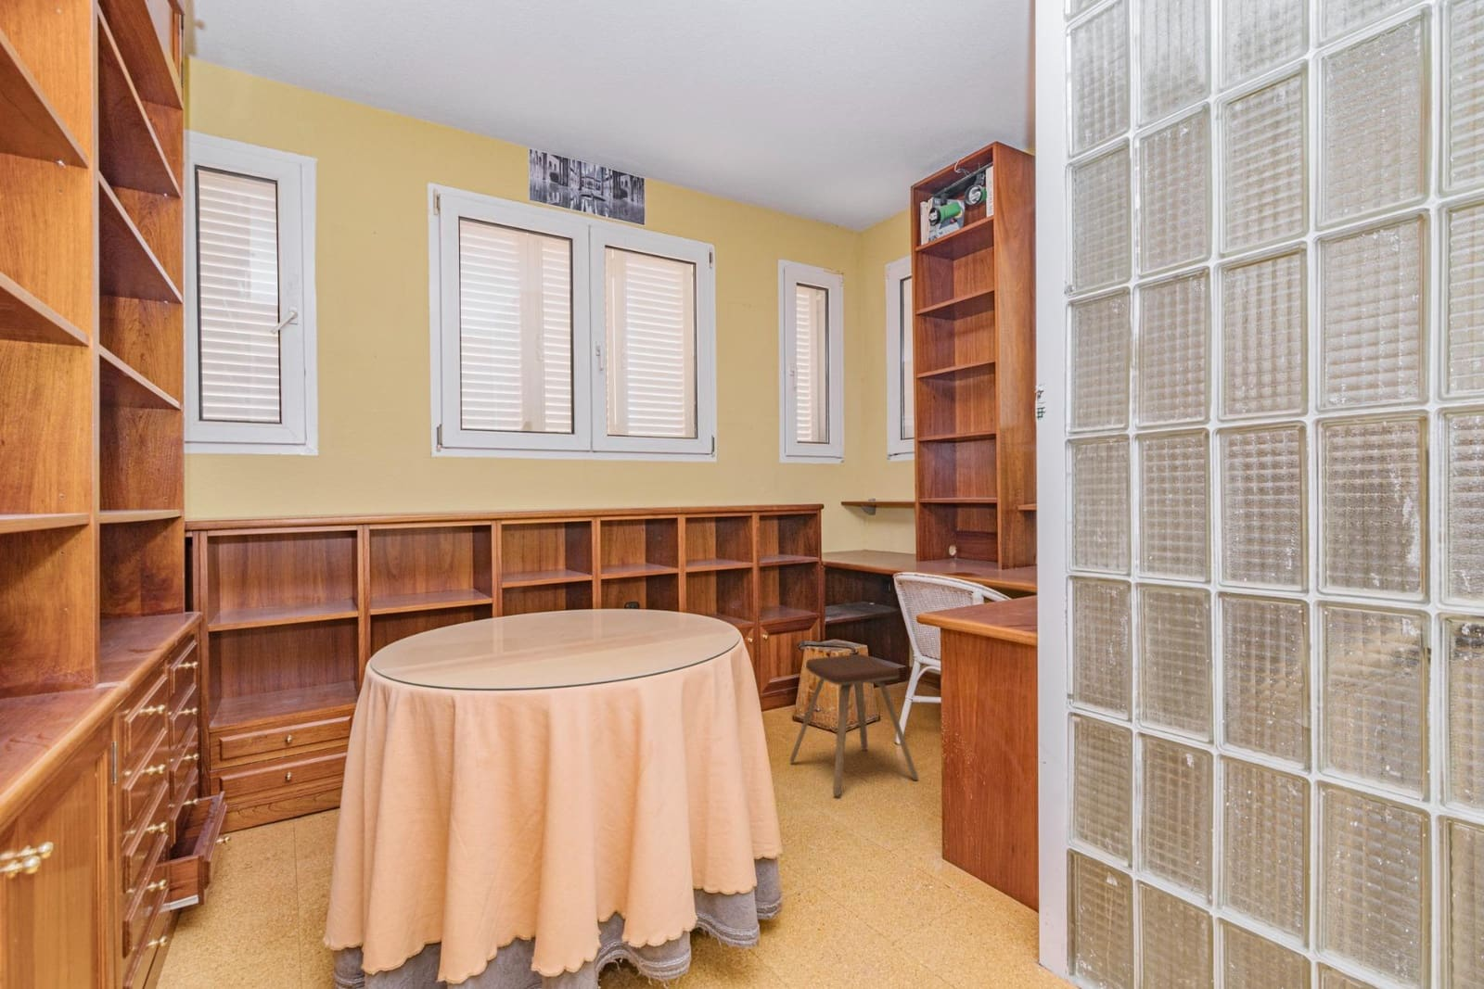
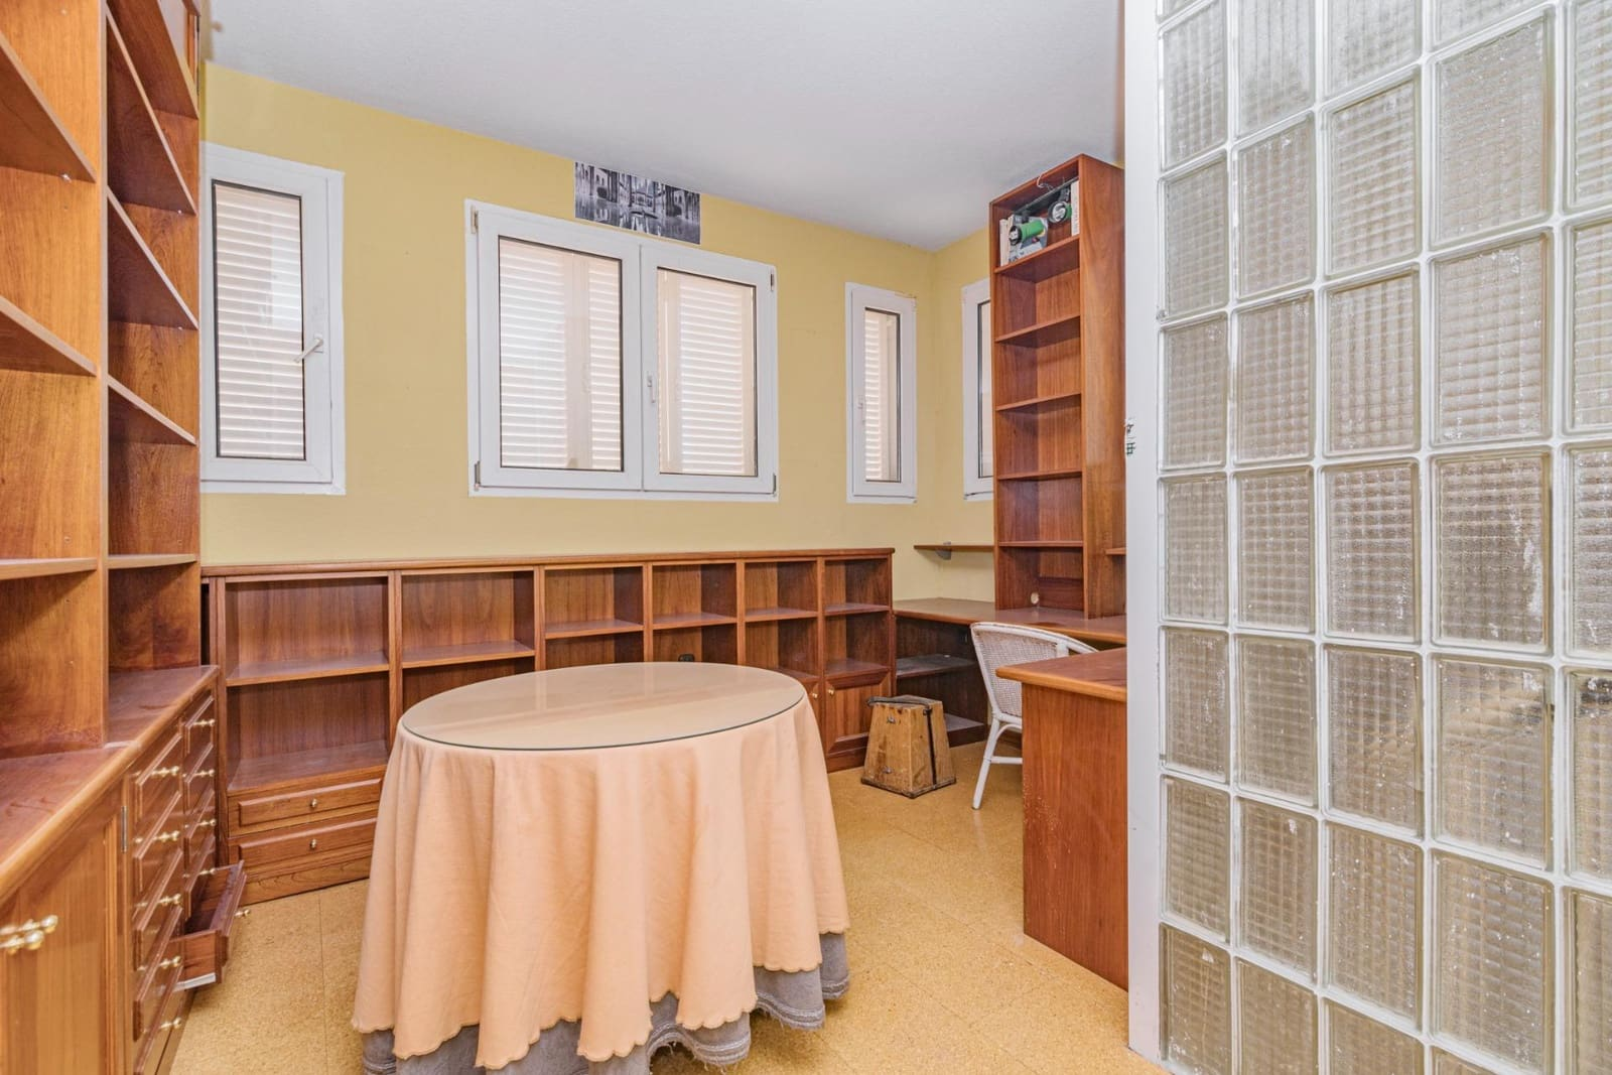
- music stool [788,653,919,797]
